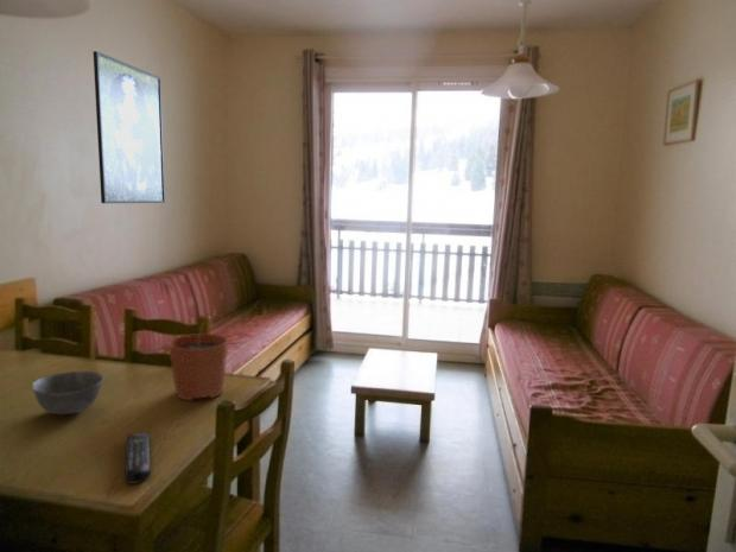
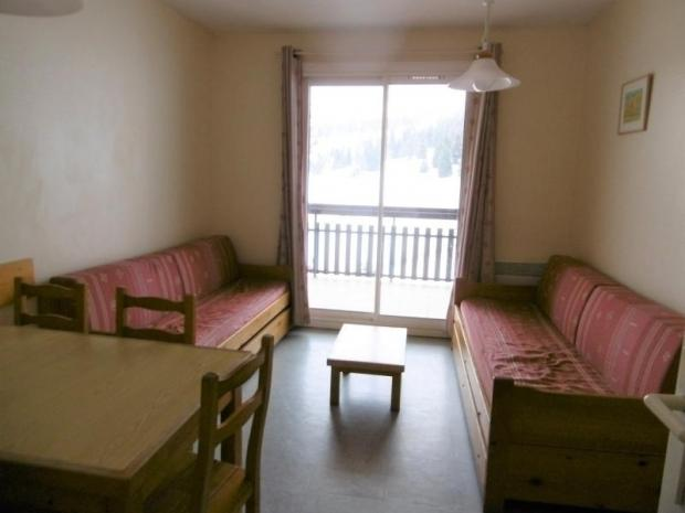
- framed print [93,50,166,204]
- plant pot [167,311,229,402]
- bowl [31,370,104,415]
- remote control [123,431,151,486]
